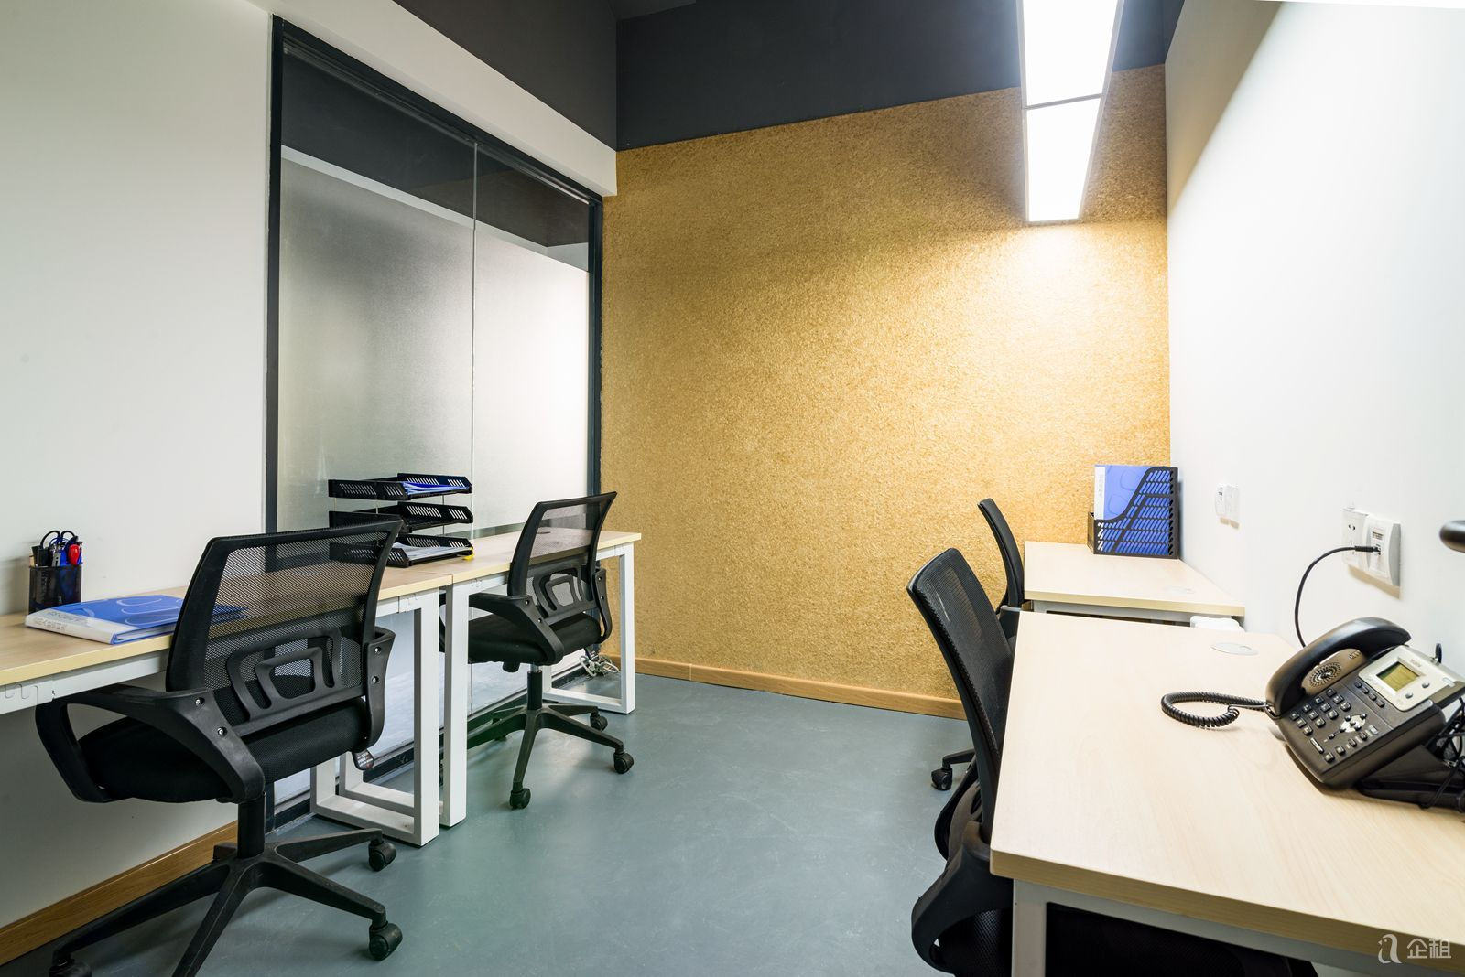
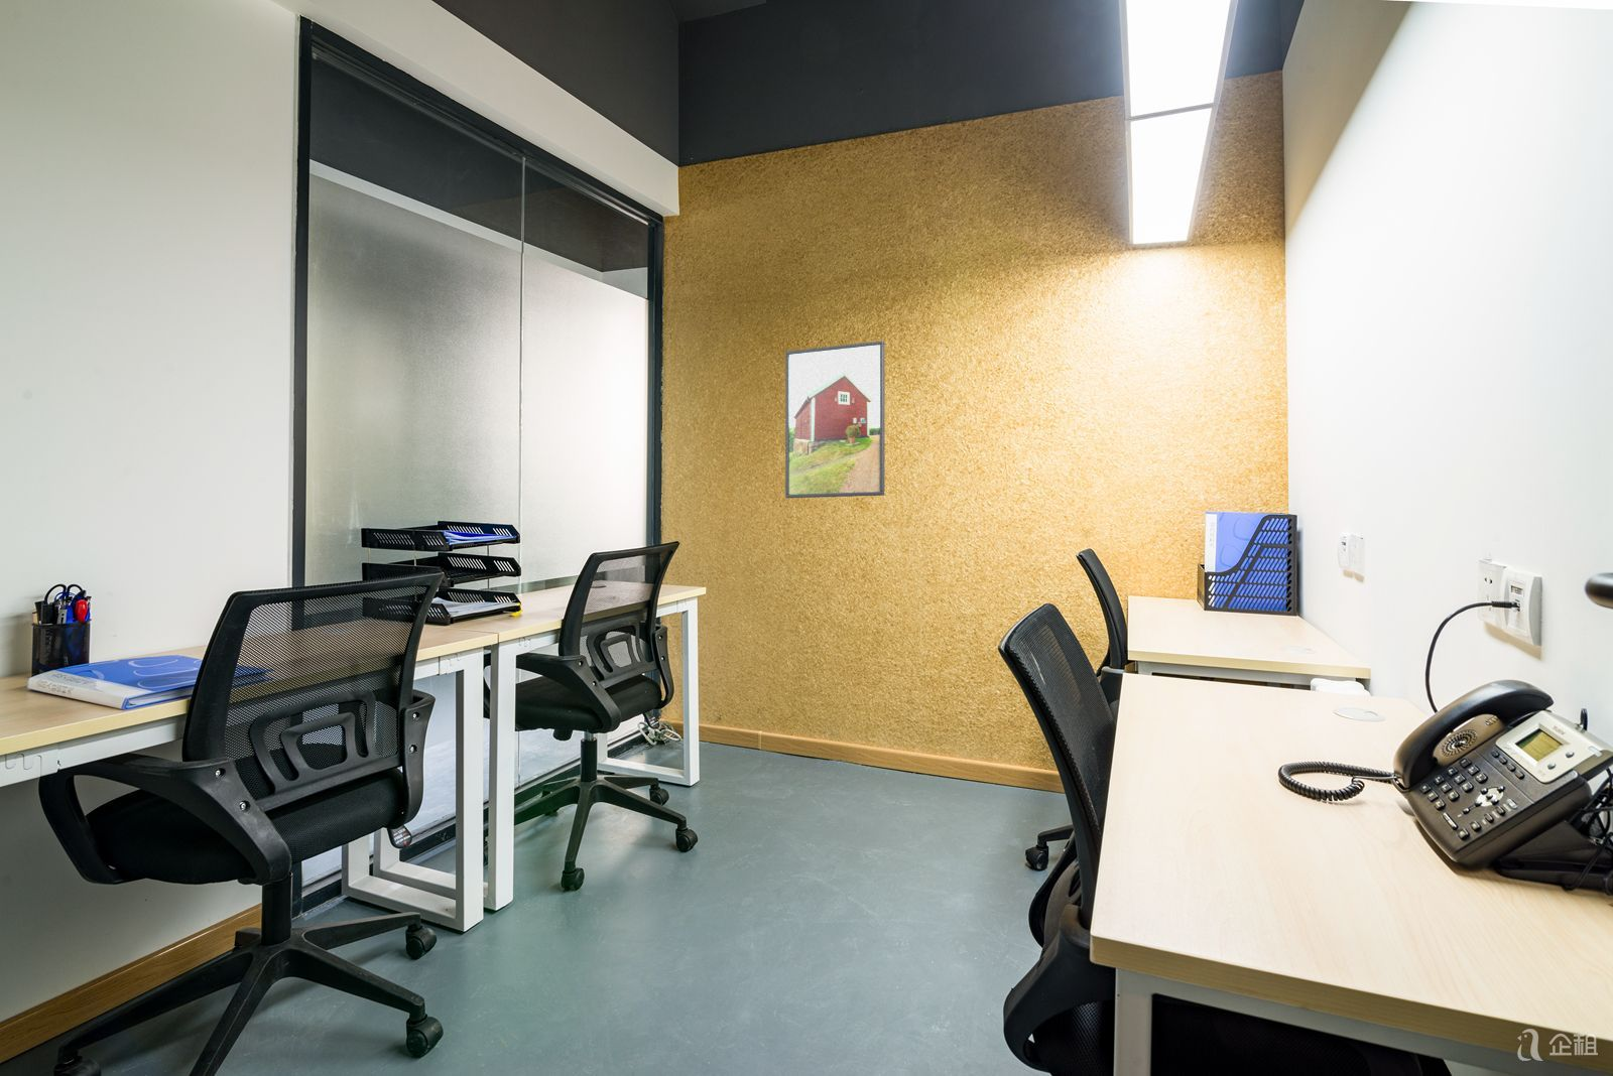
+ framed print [784,340,885,498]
